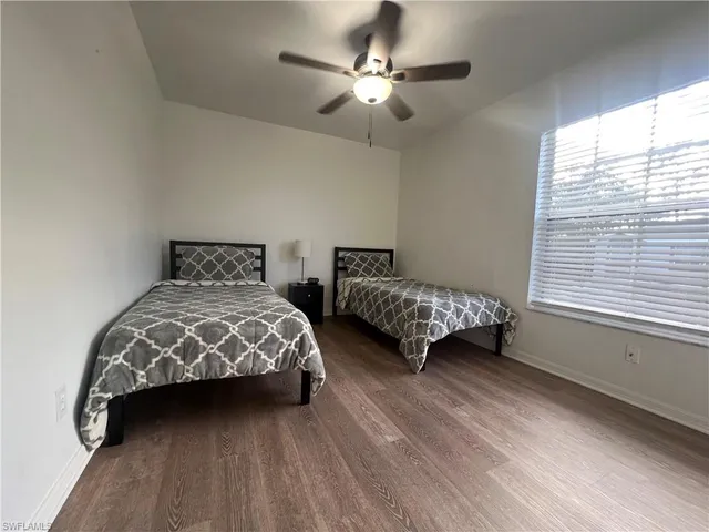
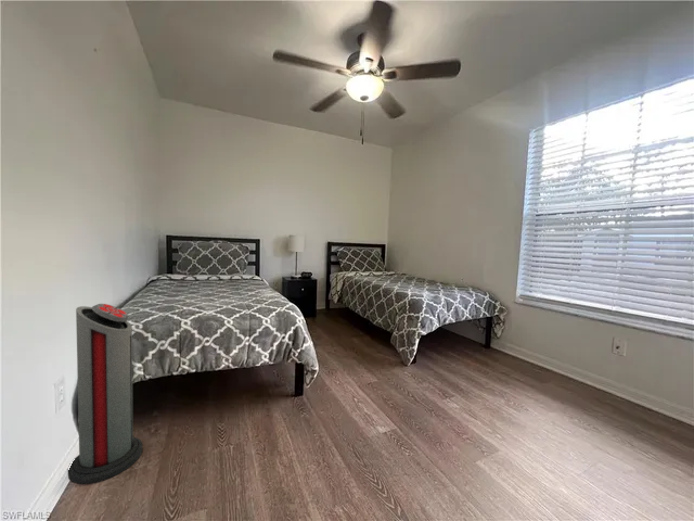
+ air purifier [67,303,143,485]
